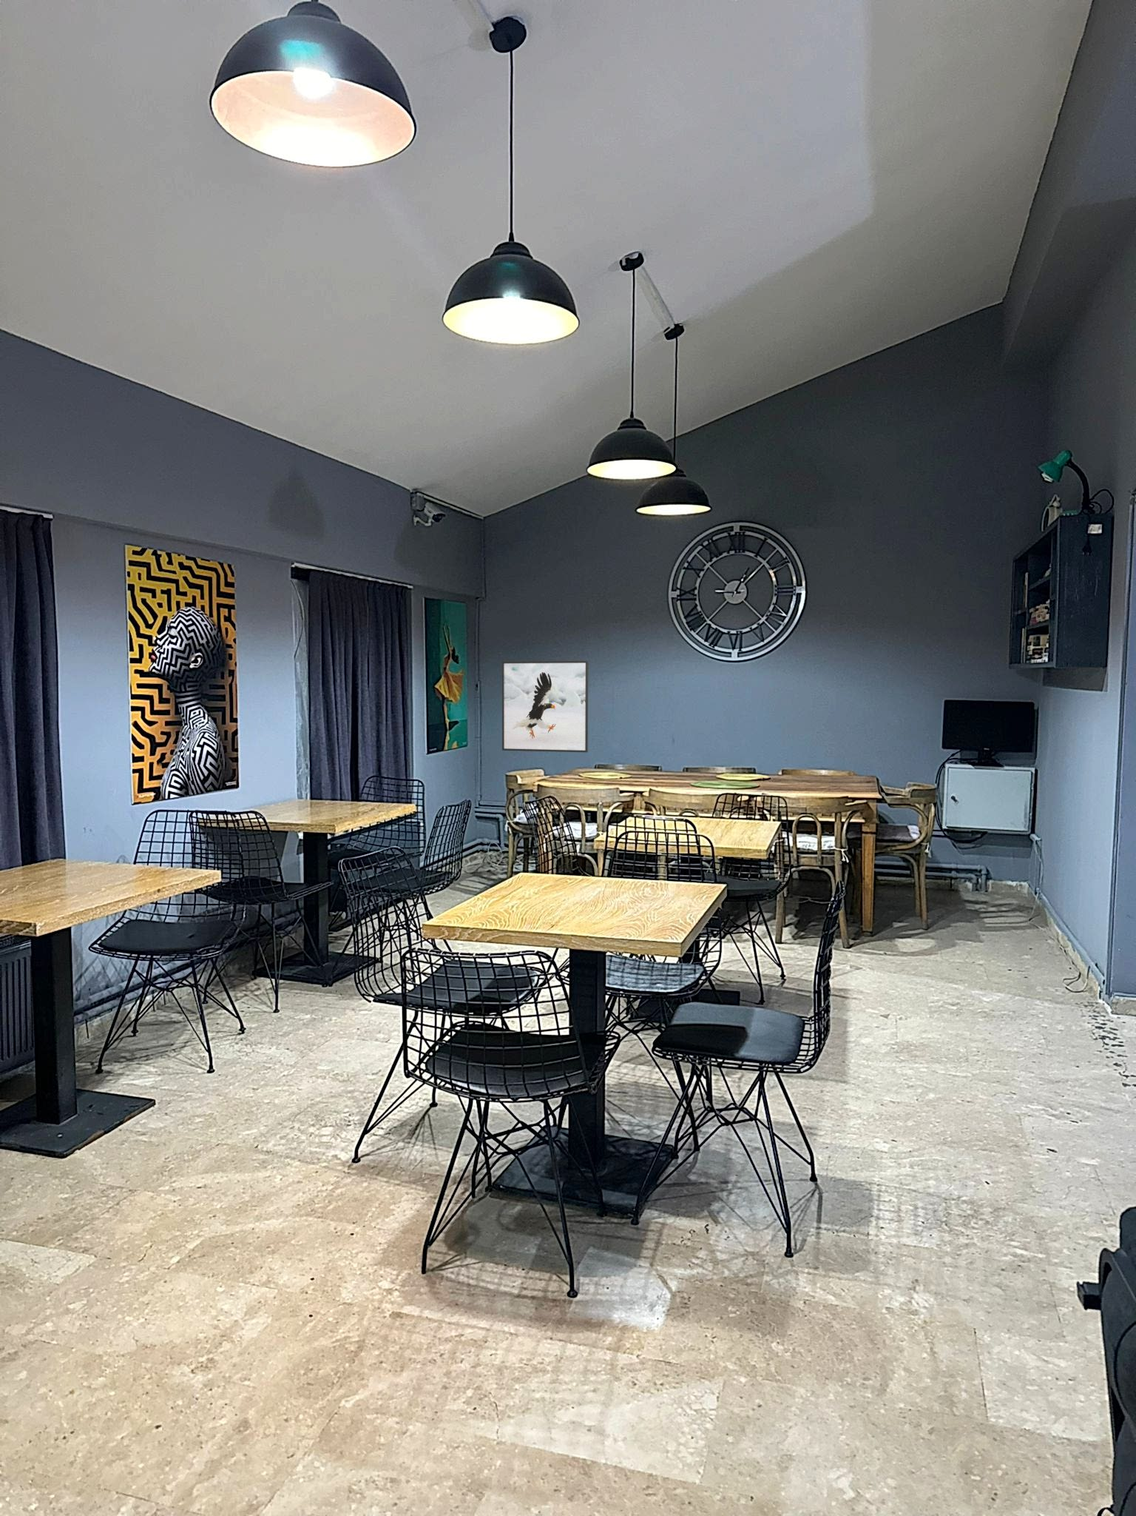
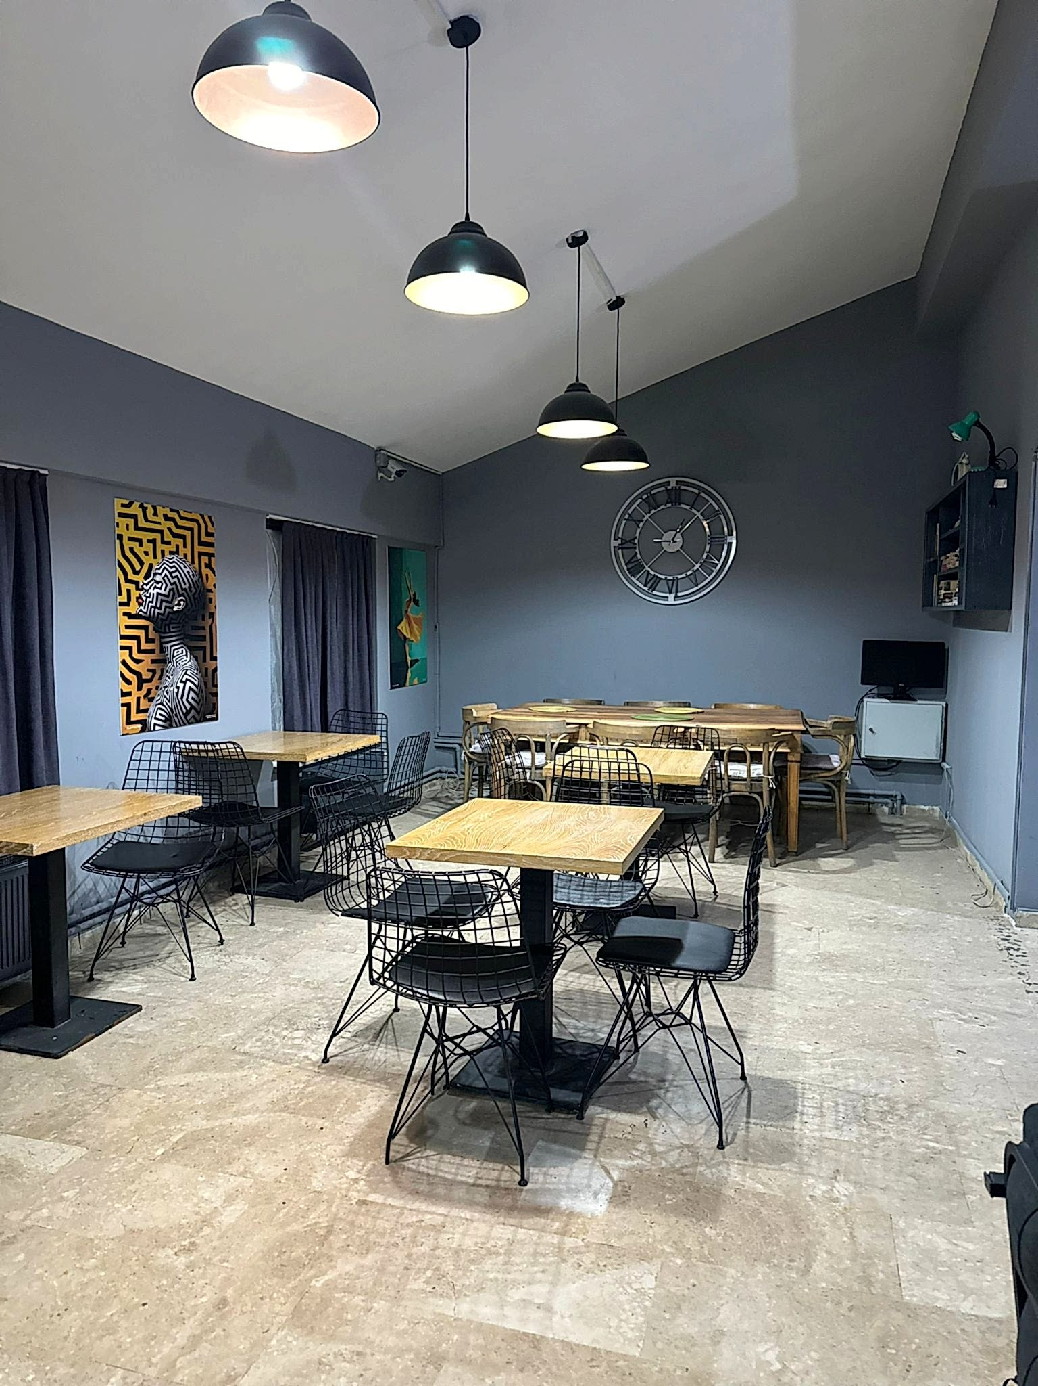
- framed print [501,660,588,753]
